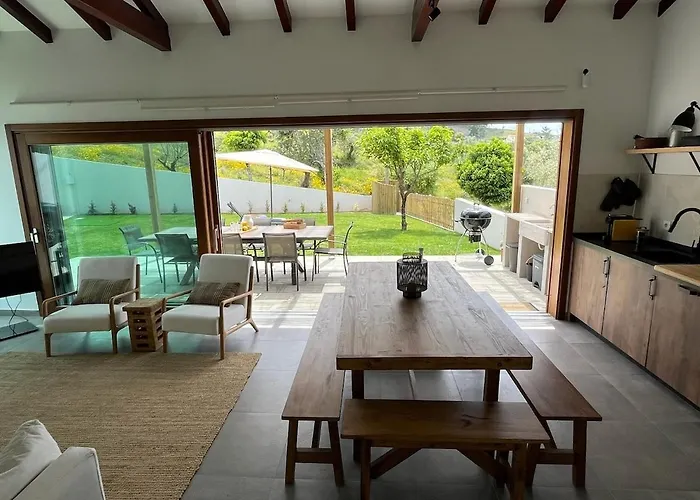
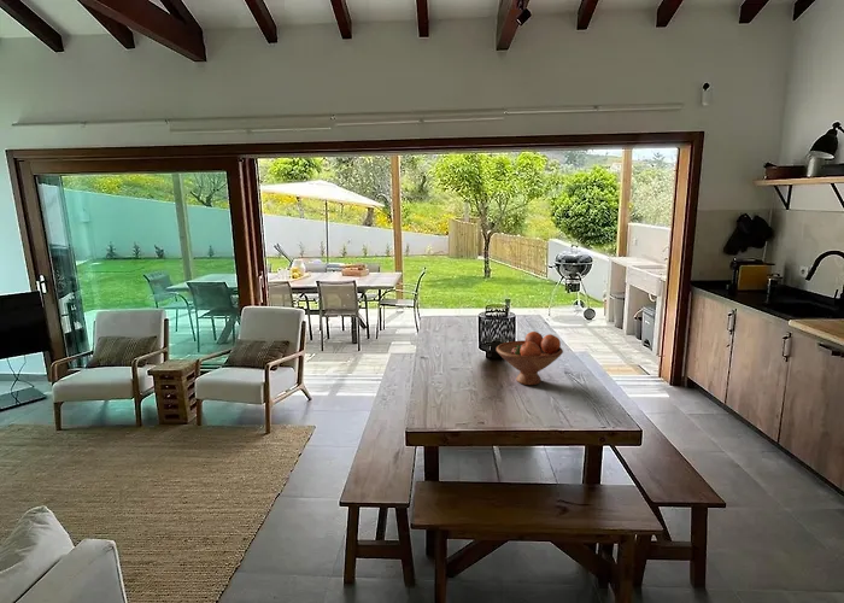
+ fruit bowl [496,330,564,386]
